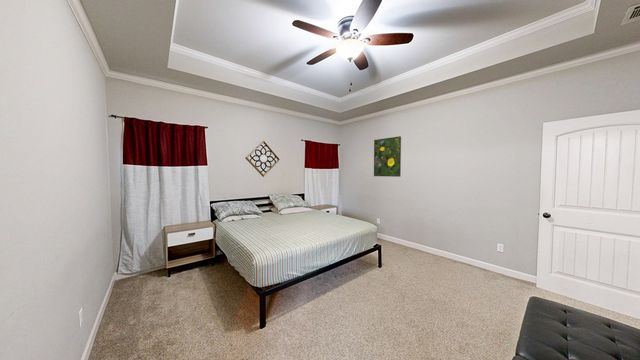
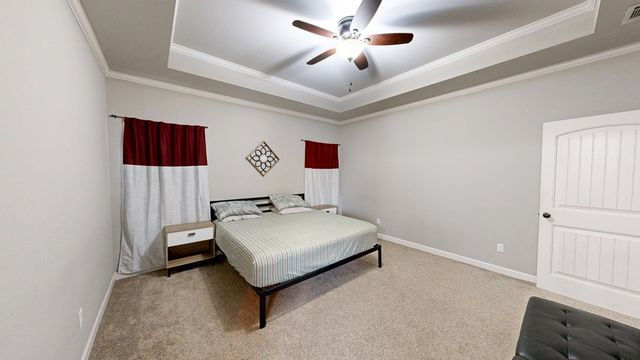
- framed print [373,135,402,178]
